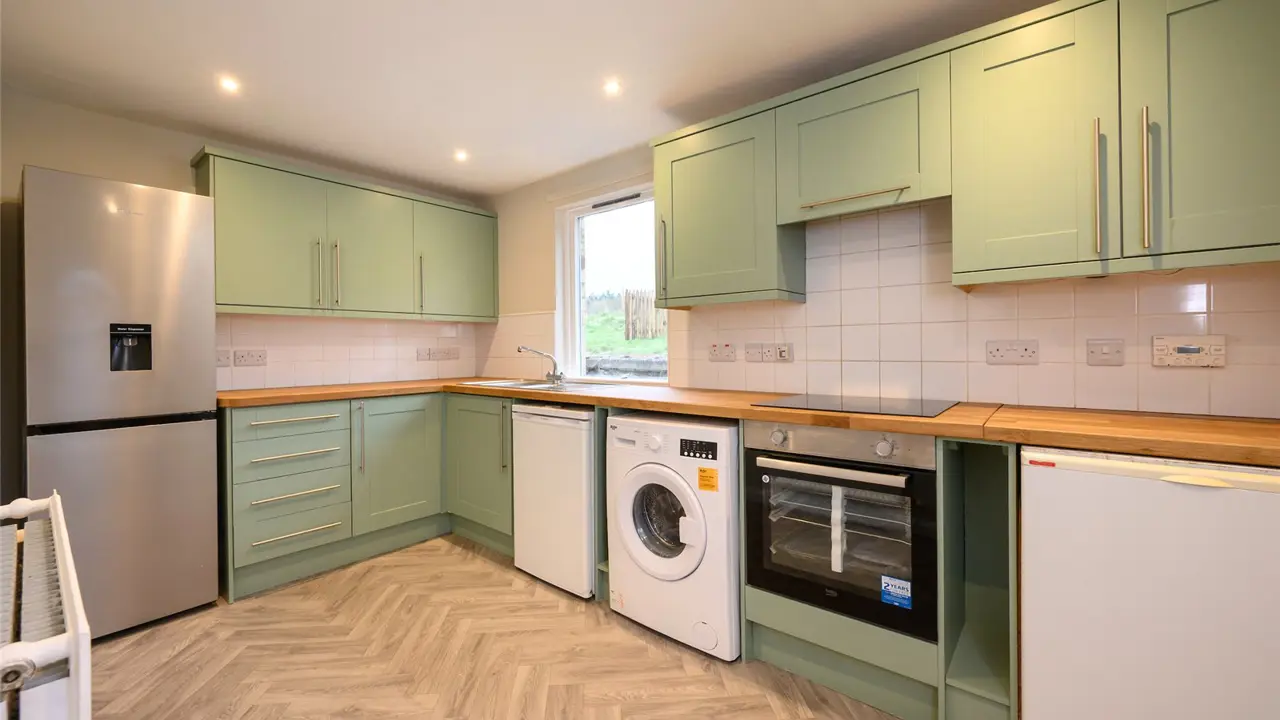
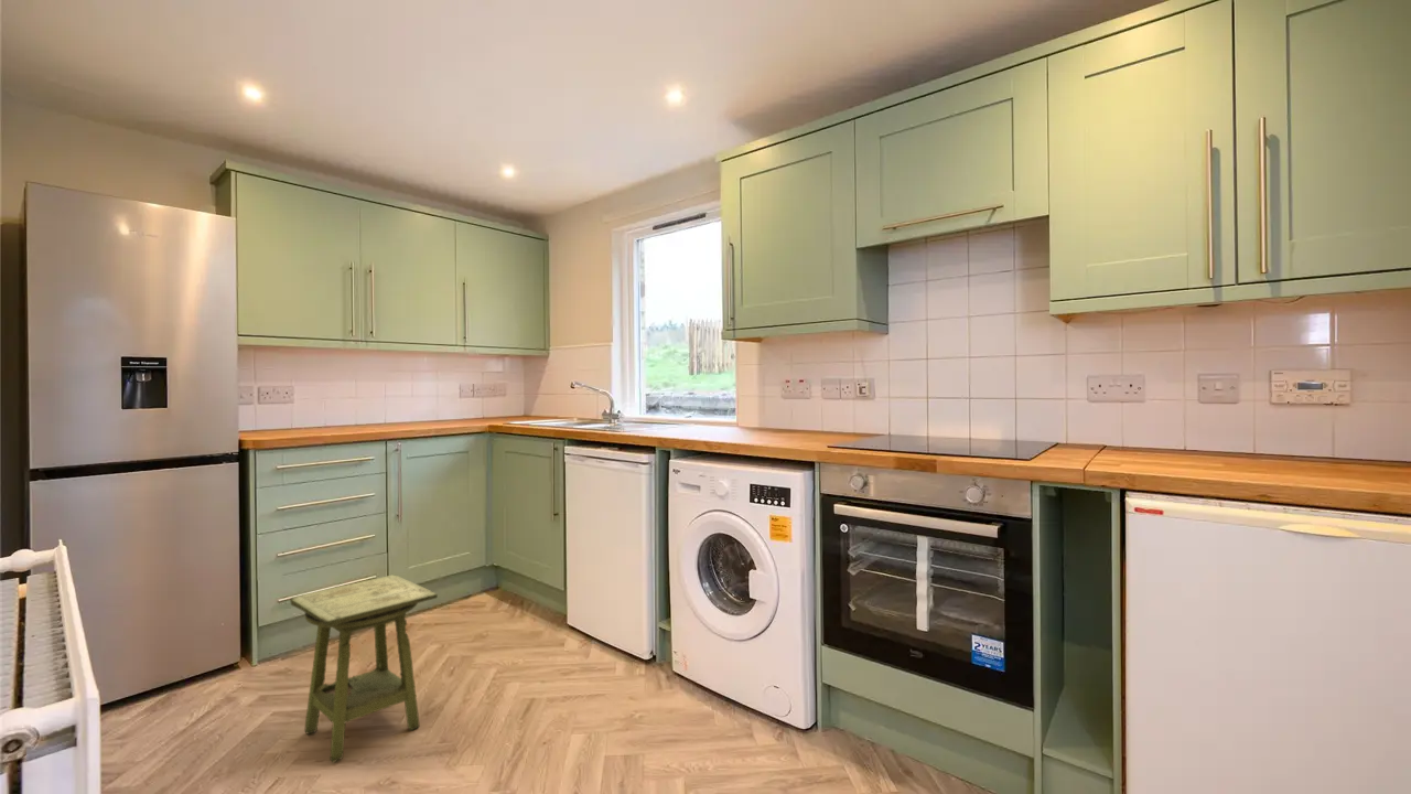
+ side table [289,573,439,763]
